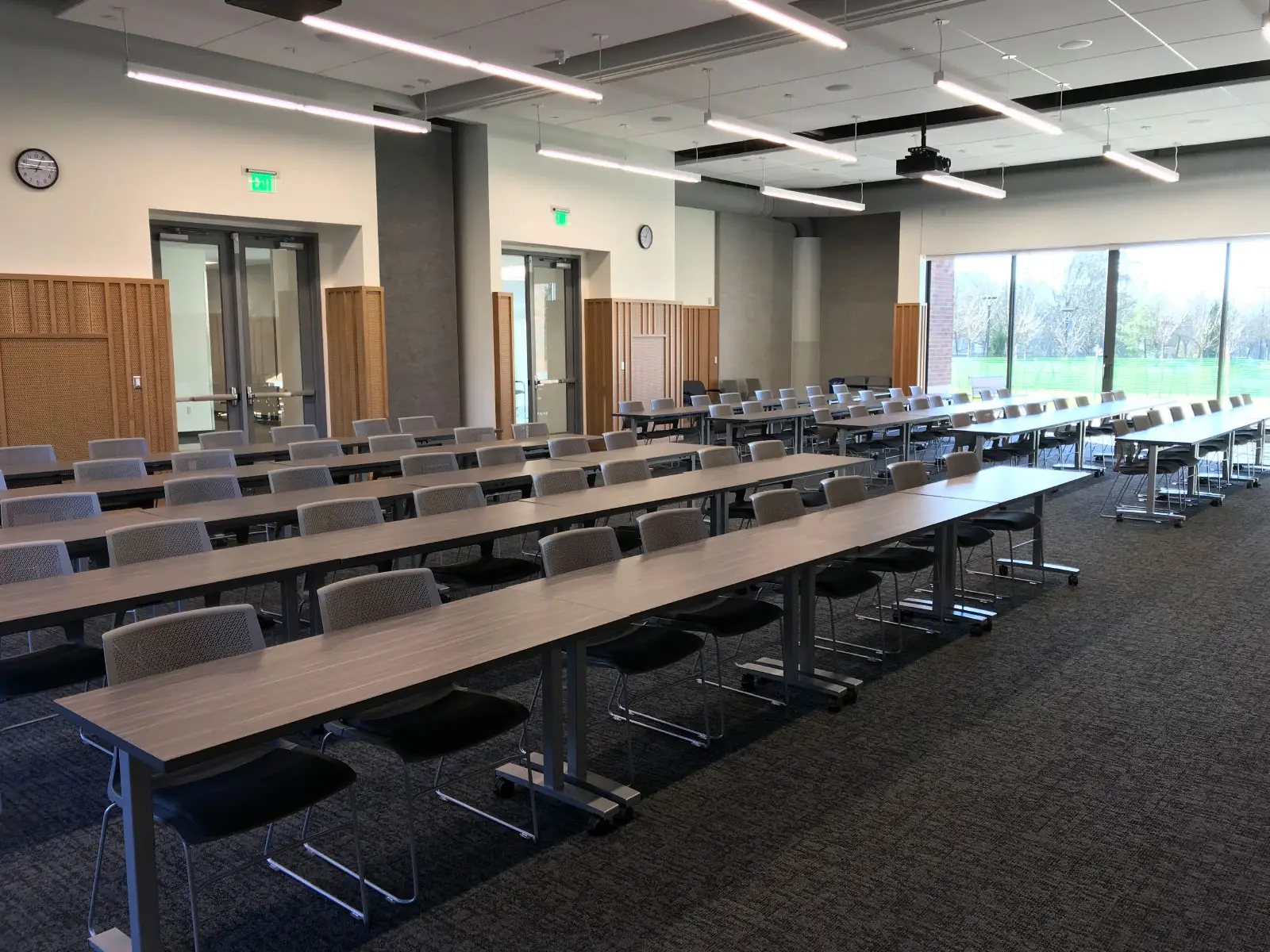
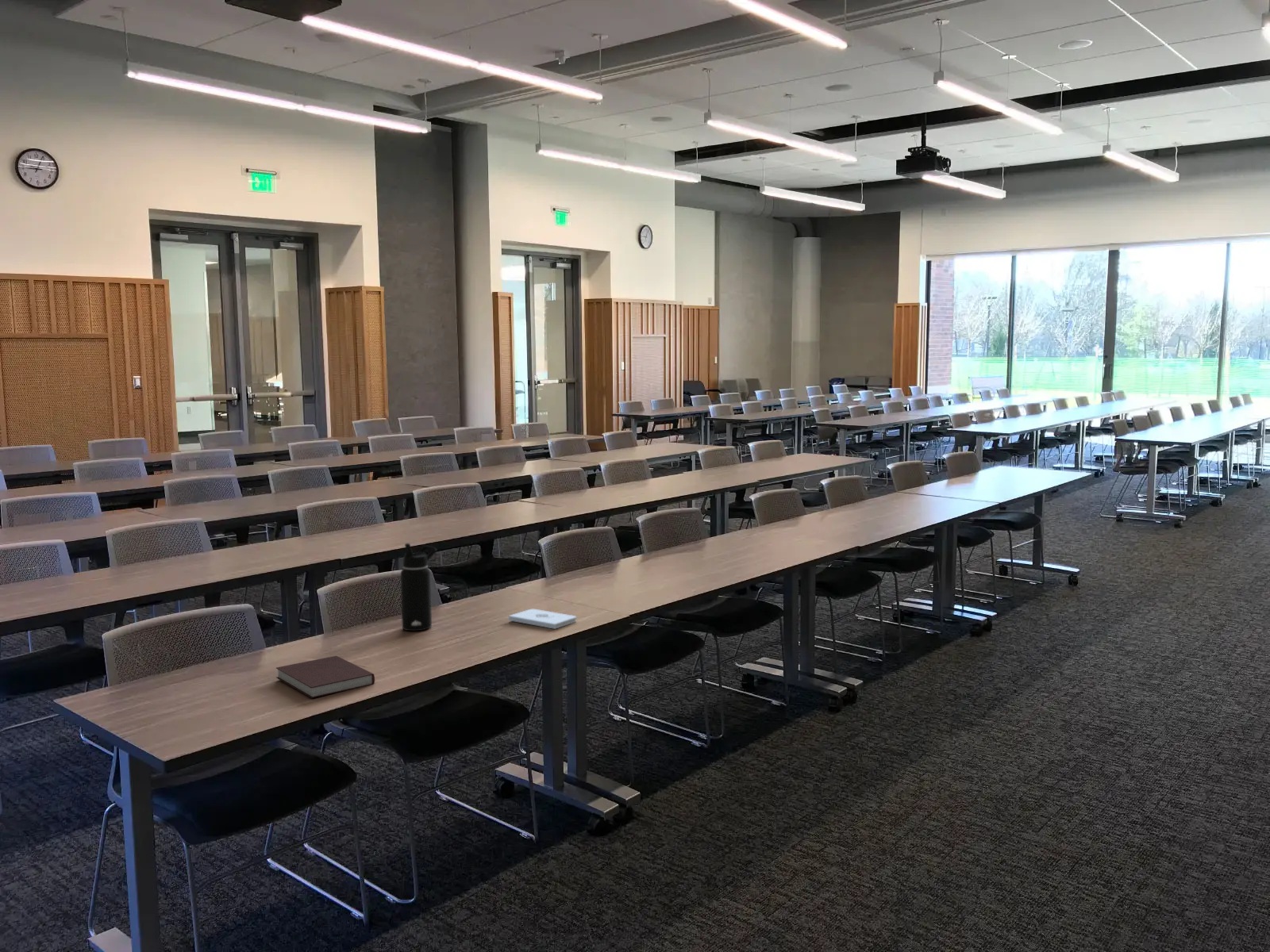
+ water bottle [400,543,438,631]
+ notepad [508,608,577,630]
+ notebook [275,655,375,699]
